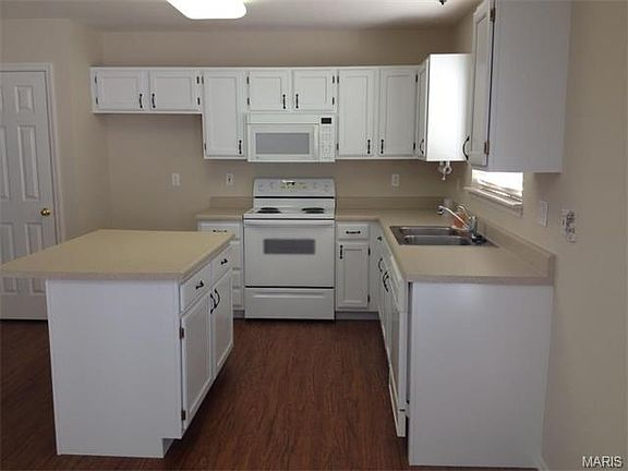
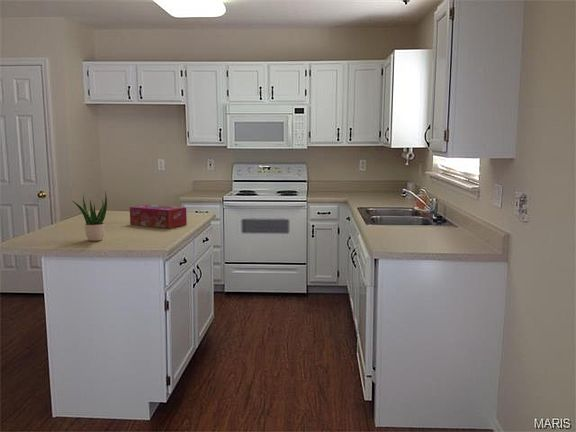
+ potted plant [72,190,108,242]
+ tissue box [129,204,188,229]
